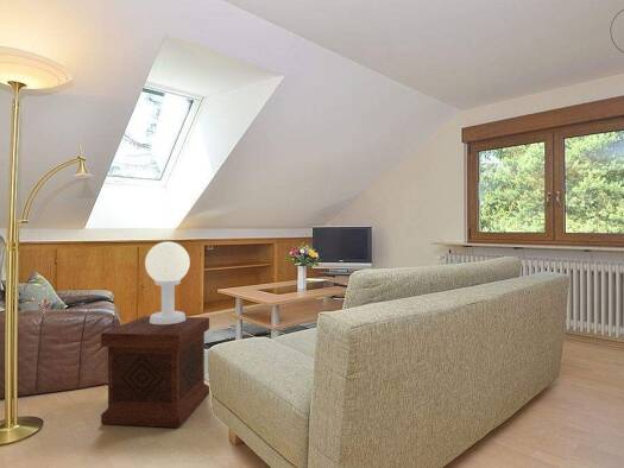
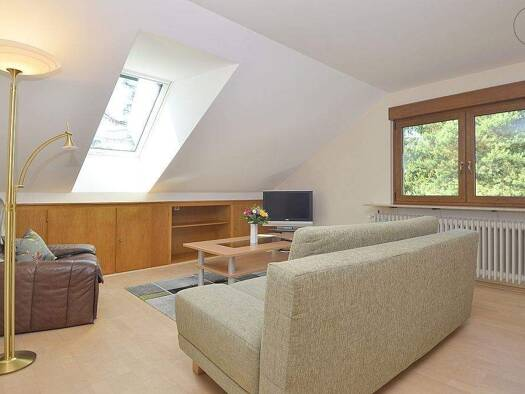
- table lamp [144,241,191,324]
- side table [100,315,210,429]
